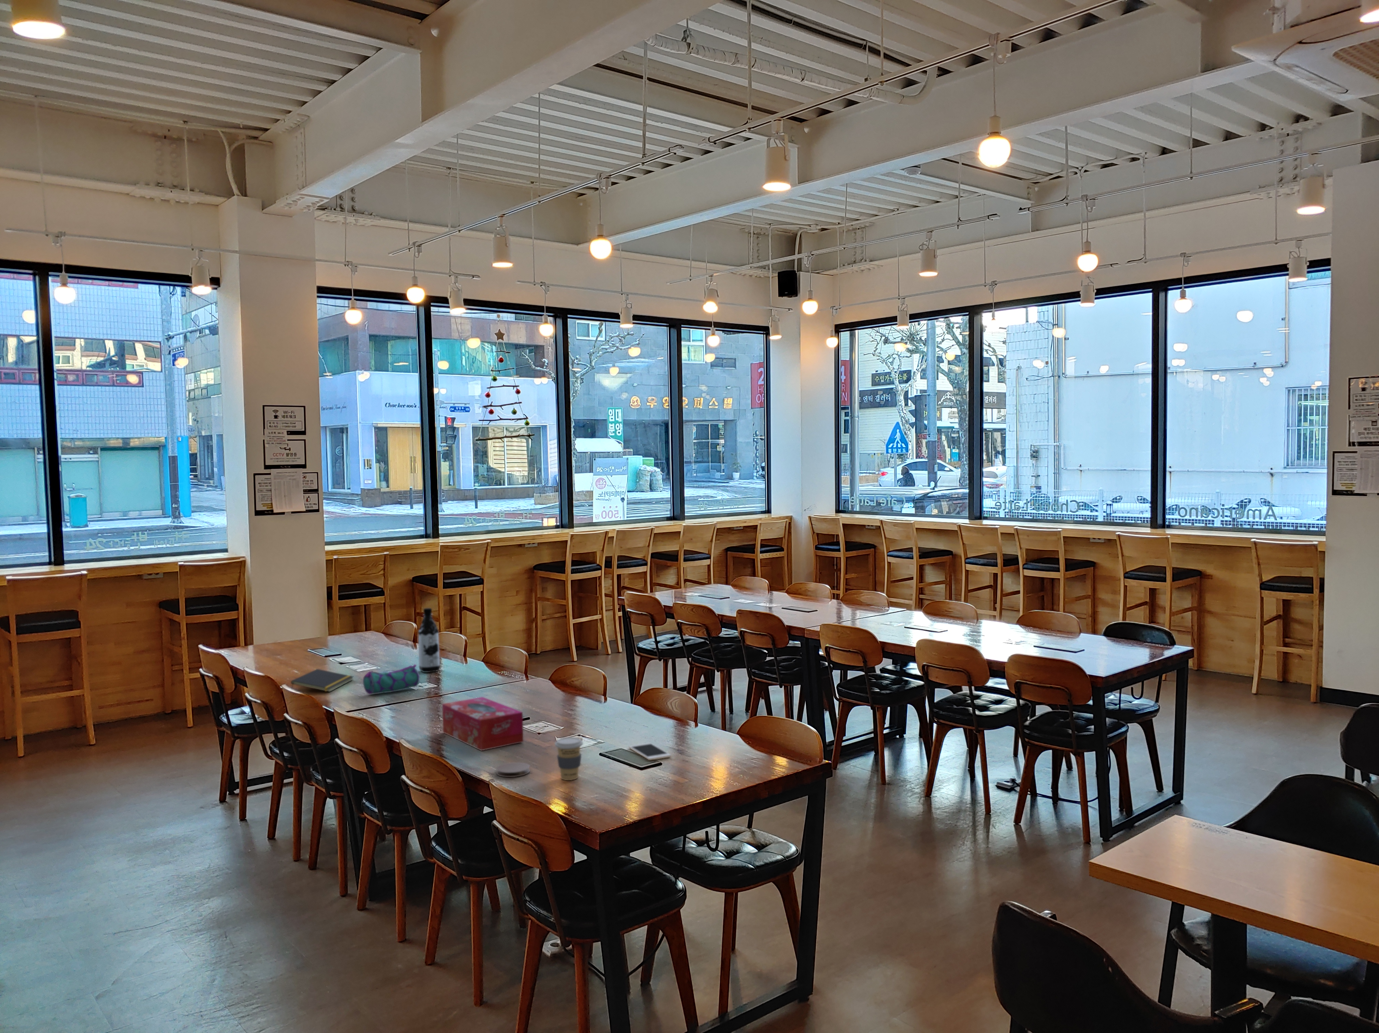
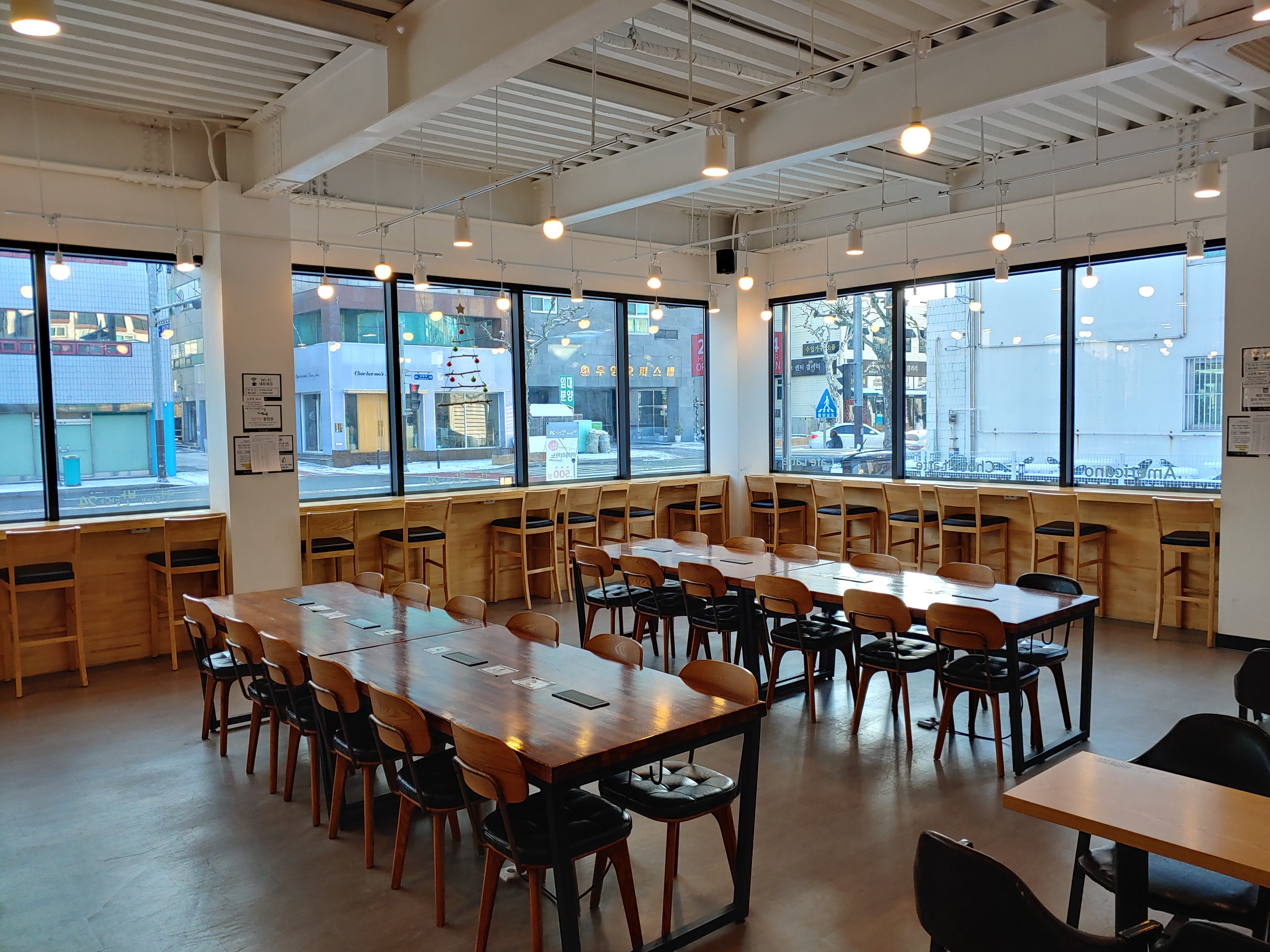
- coaster [495,762,531,778]
- pencil case [363,664,419,696]
- water bottle [418,608,440,673]
- coffee cup [555,737,583,780]
- tissue box [442,697,523,751]
- cell phone [629,742,672,761]
- notepad [290,668,354,692]
